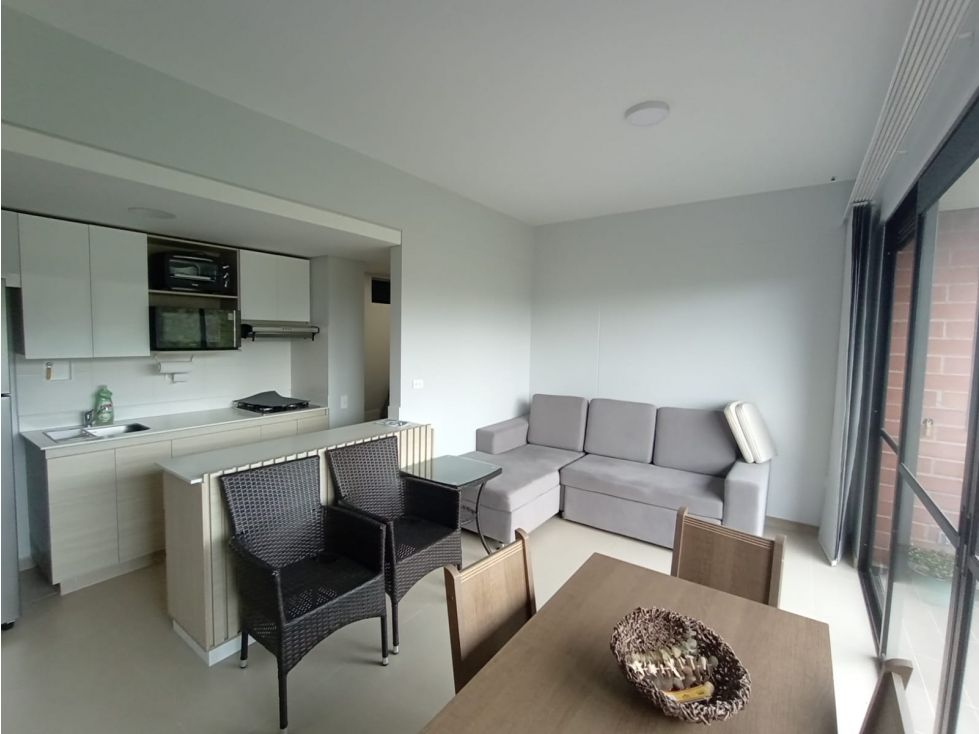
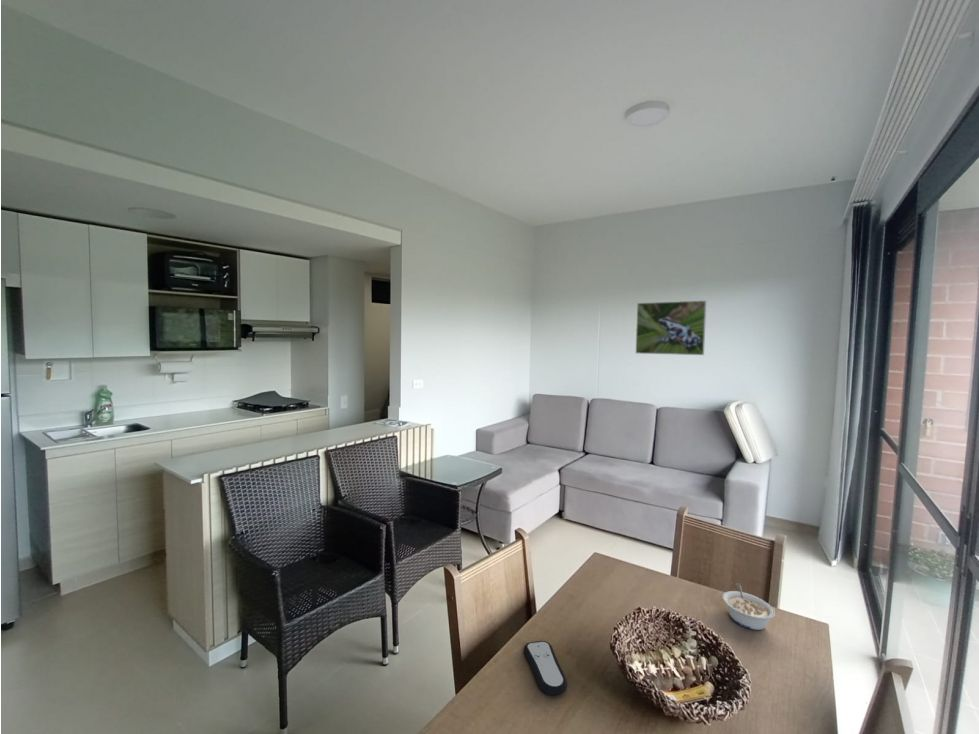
+ legume [722,583,776,631]
+ remote control [523,640,569,696]
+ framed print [635,300,707,356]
